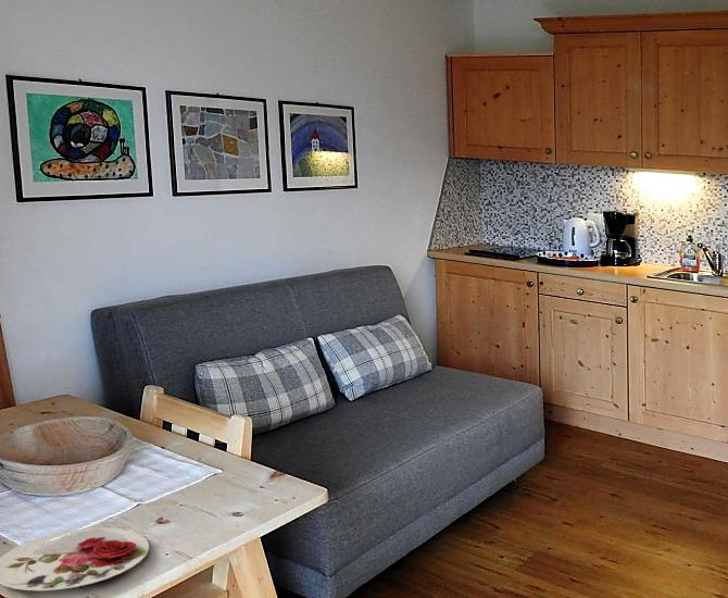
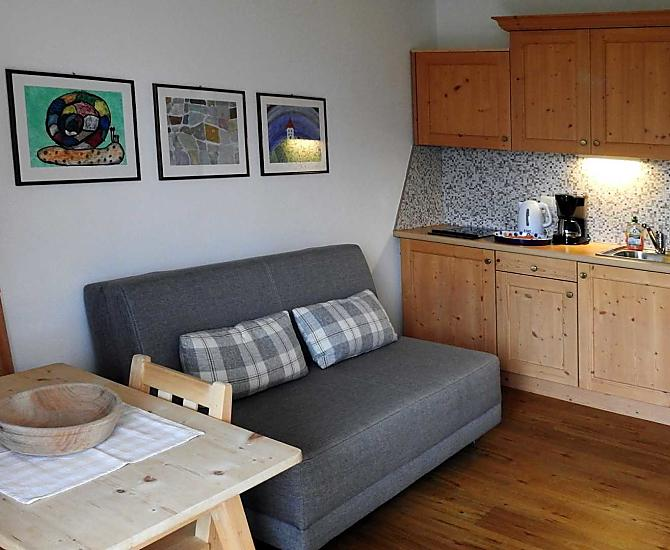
- plate [0,526,150,591]
